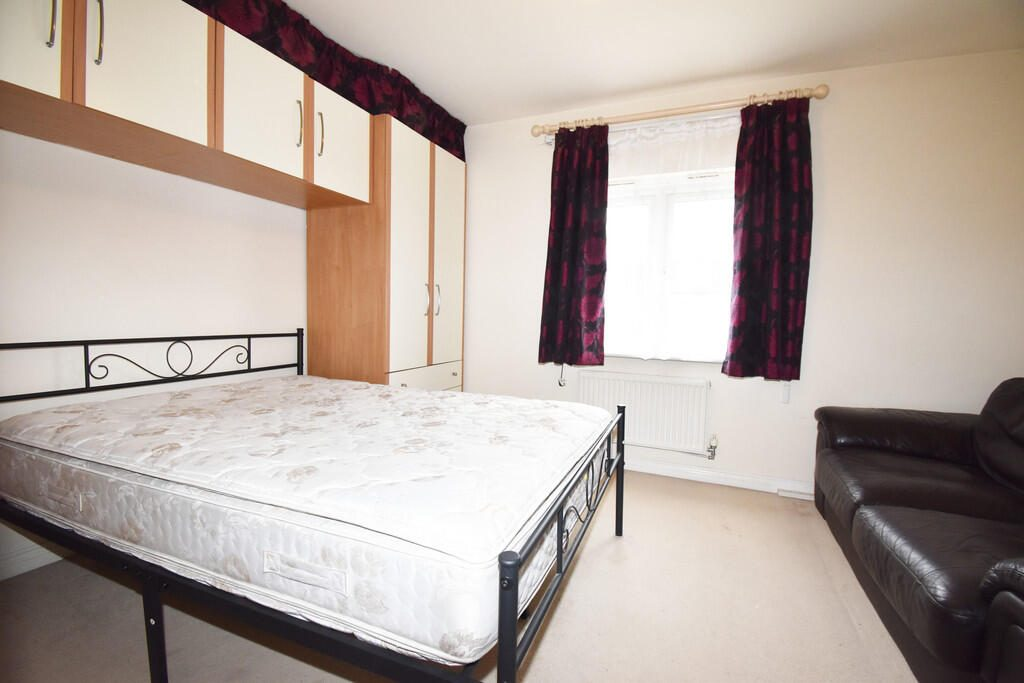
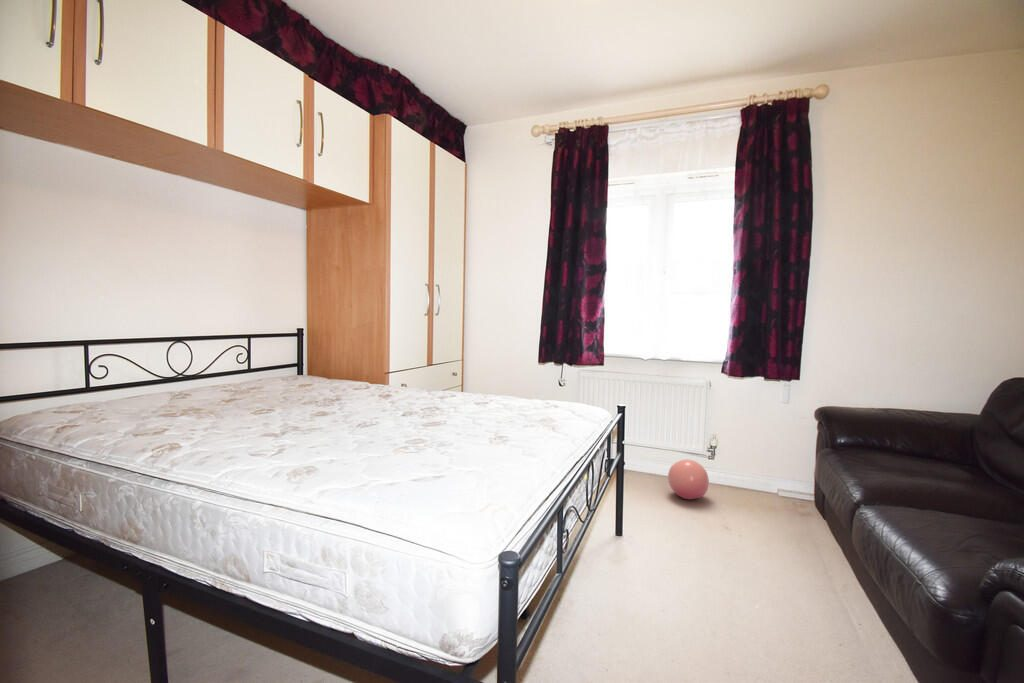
+ ball [667,458,710,500]
